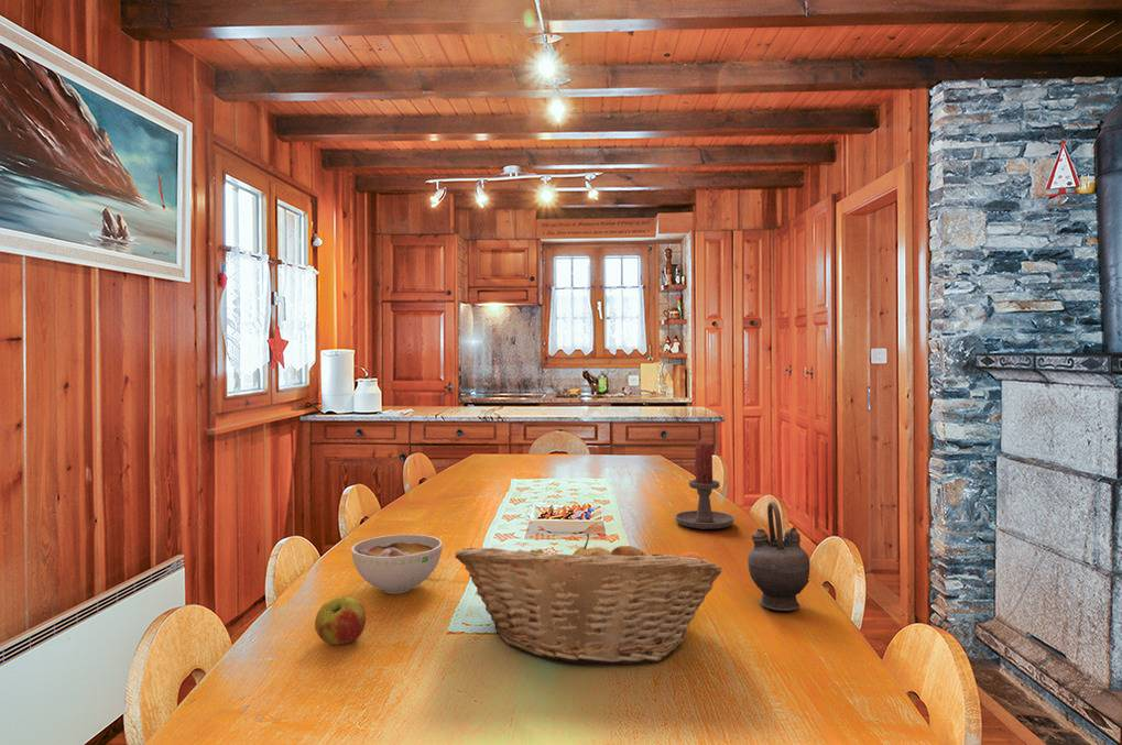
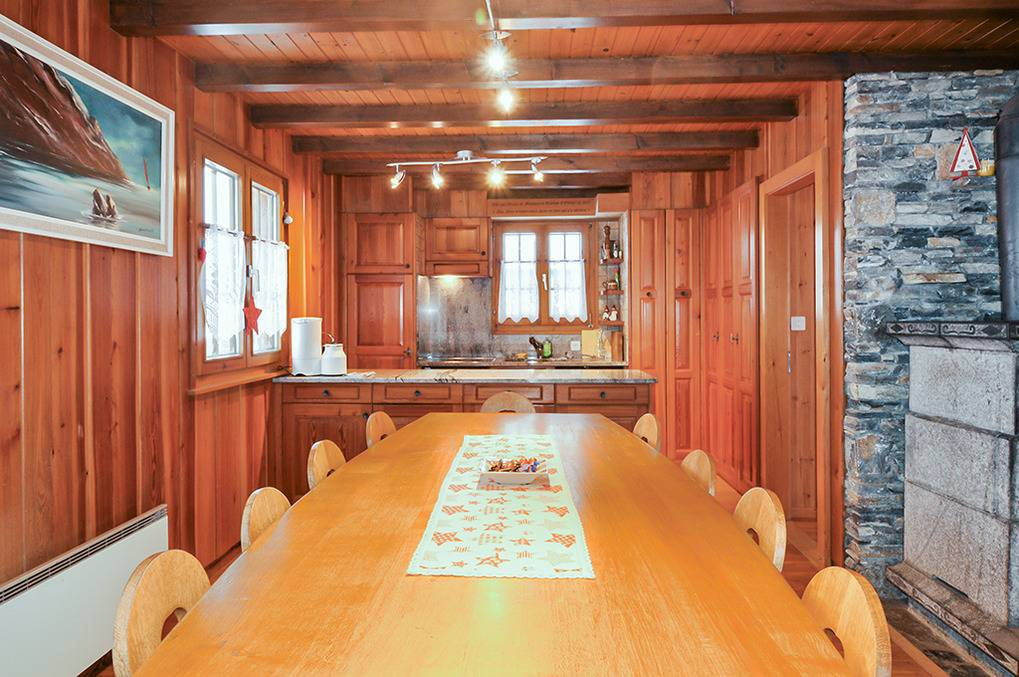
- apple [314,595,367,646]
- fruit basket [455,533,722,666]
- candle holder [674,441,736,530]
- bowl [350,534,444,594]
- teapot [747,501,811,612]
